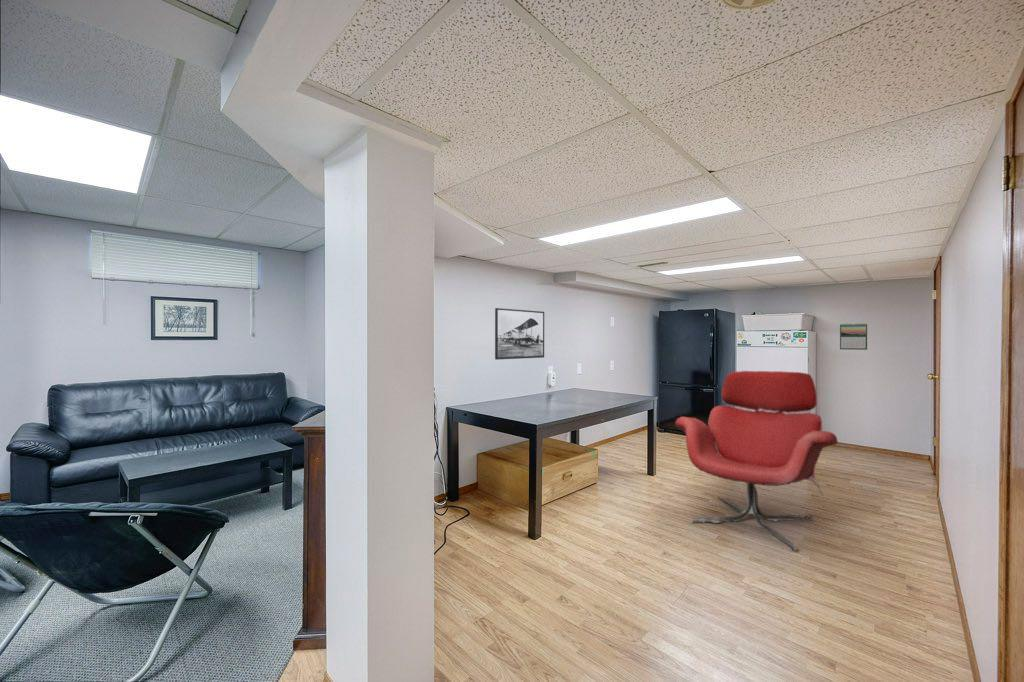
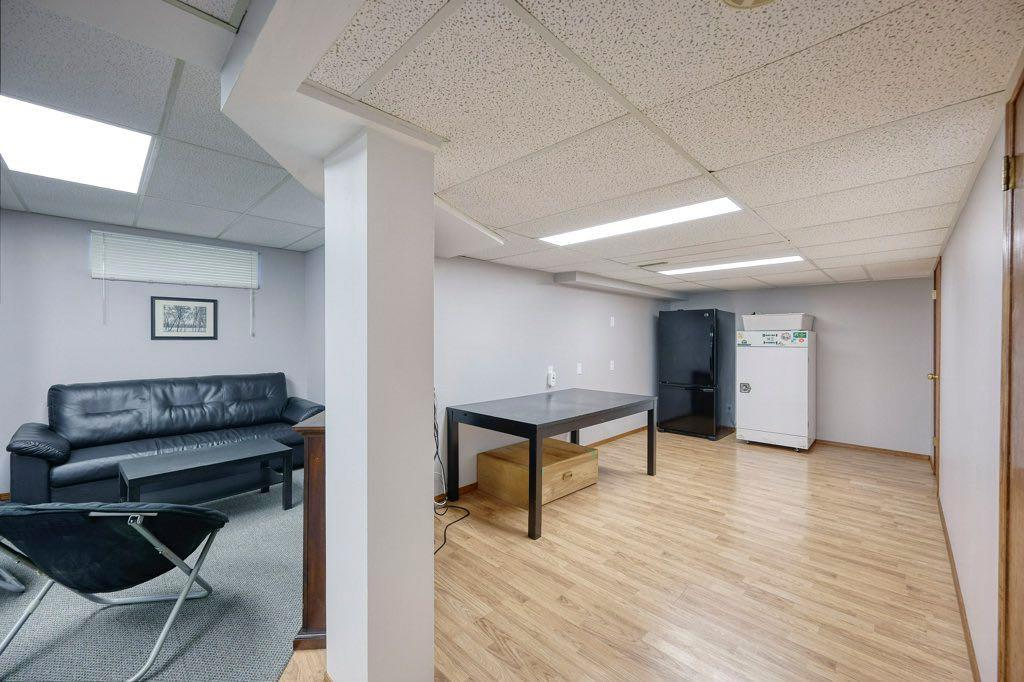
- calendar [839,322,868,351]
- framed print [494,307,545,361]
- lounge chair [674,370,839,551]
